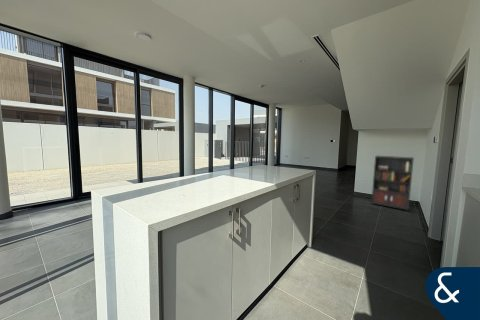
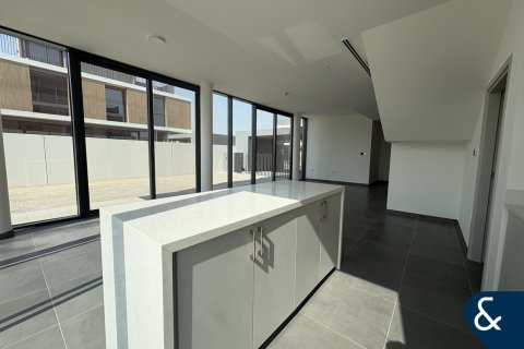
- bookcase [370,155,415,212]
